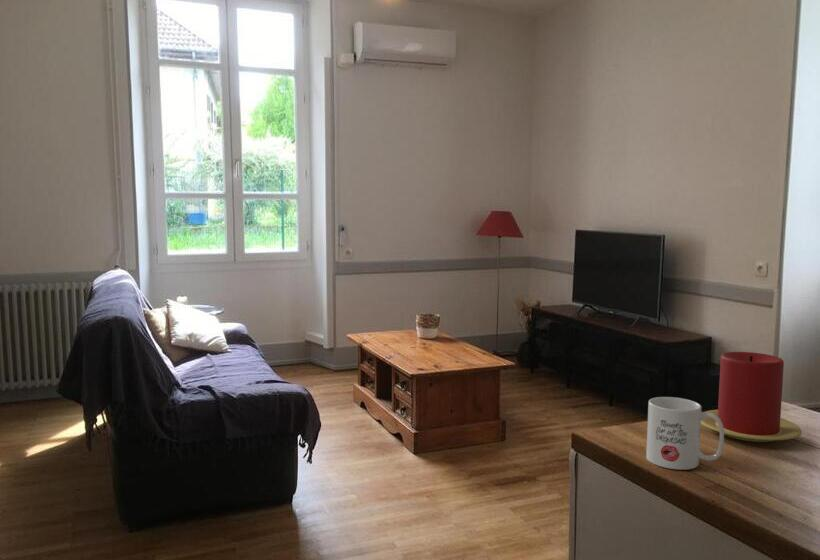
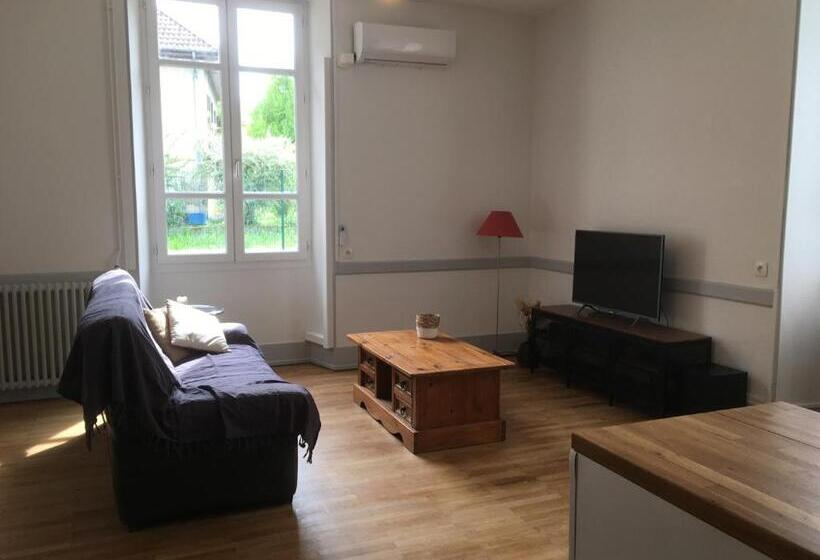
- candle [701,351,803,443]
- mug [645,396,725,471]
